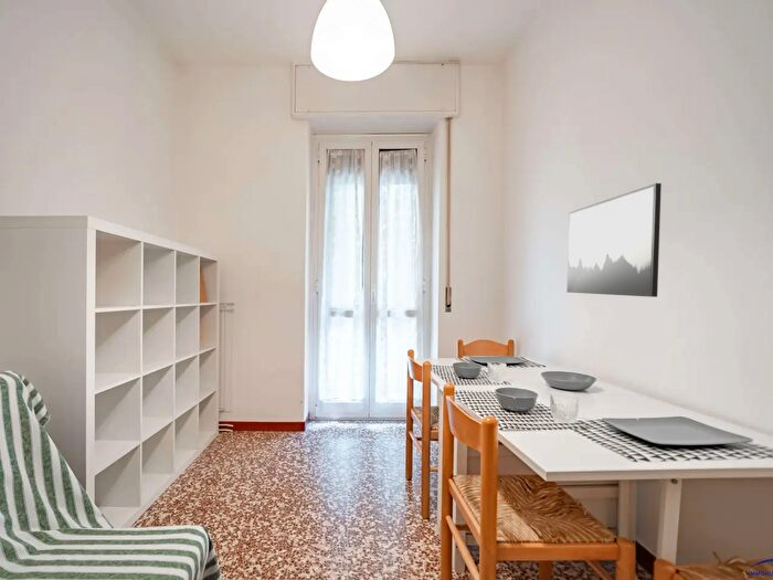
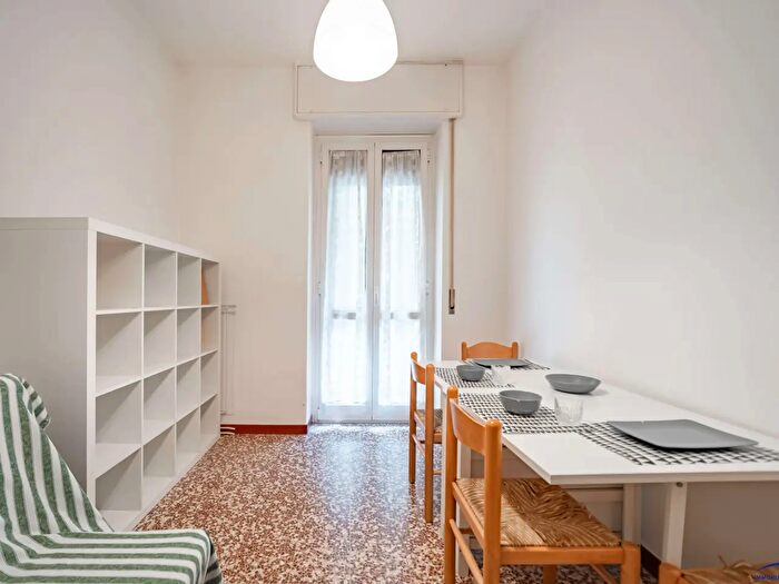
- wall art [565,182,663,298]
